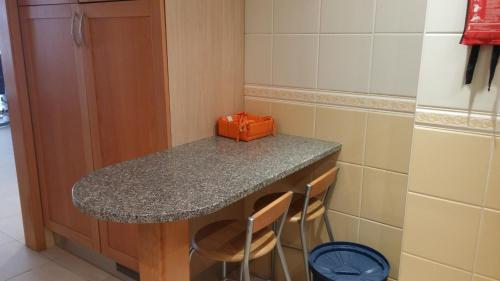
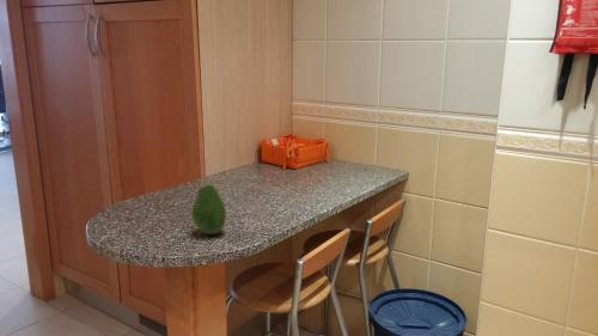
+ fruit [191,183,227,236]
